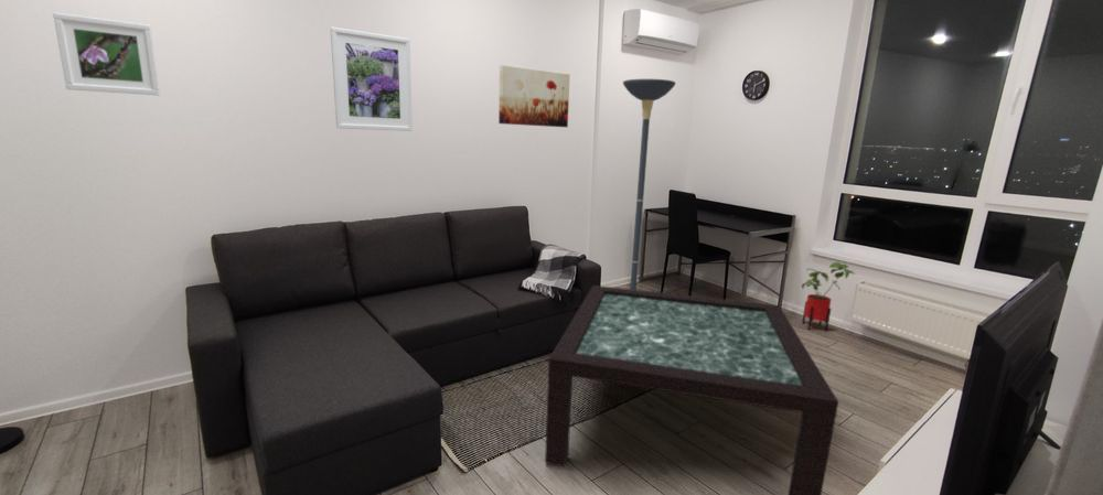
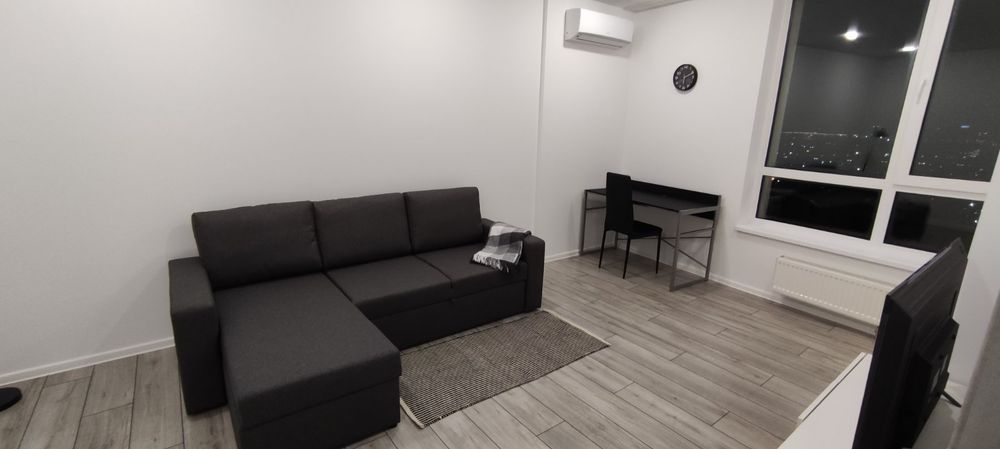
- floor lamp [622,78,677,290]
- coffee table [544,284,839,495]
- wall art [497,64,571,128]
- house plant [801,261,857,333]
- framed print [52,12,161,96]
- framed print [330,26,414,132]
